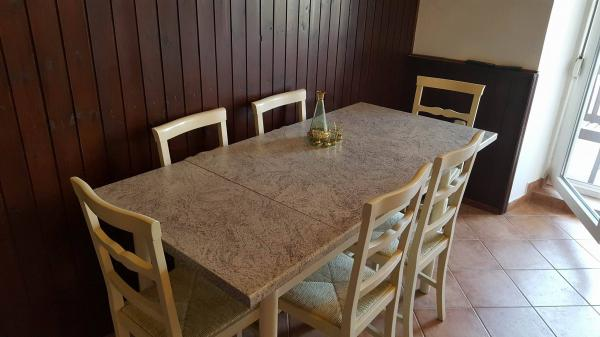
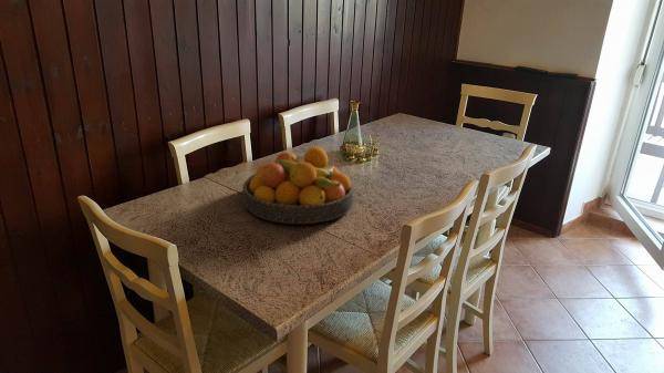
+ fruit bowl [241,146,354,225]
